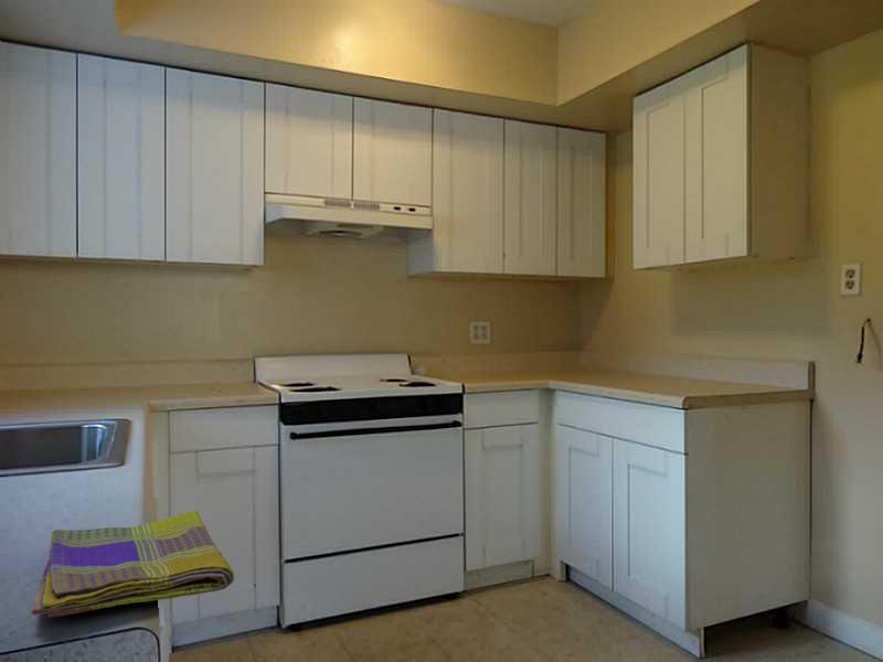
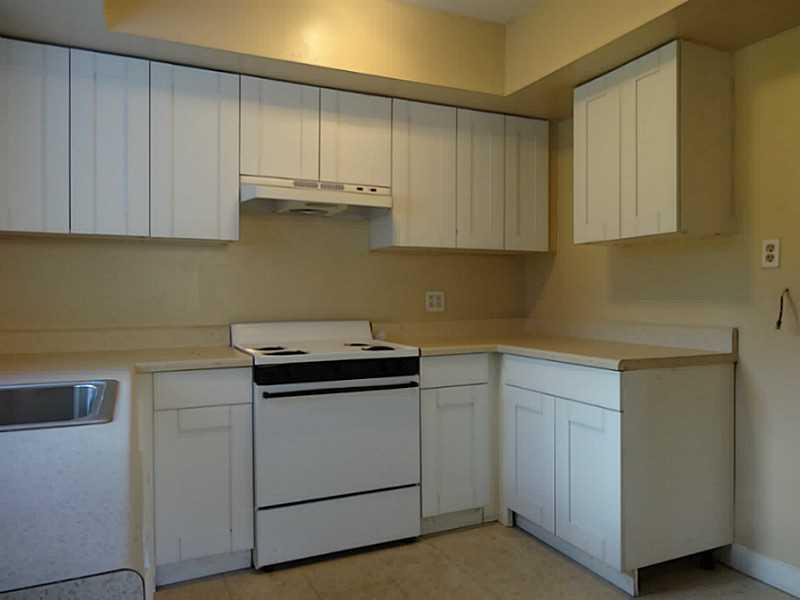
- dish towel [30,510,235,618]
